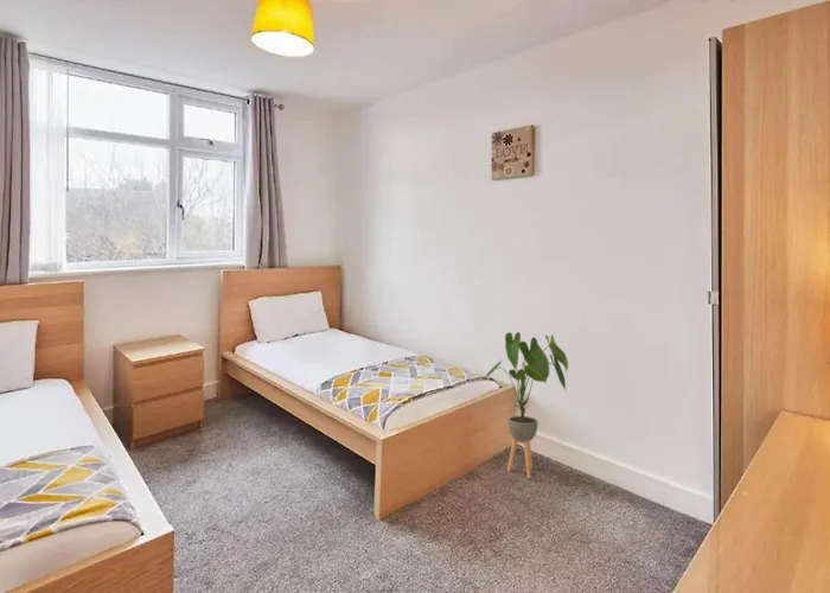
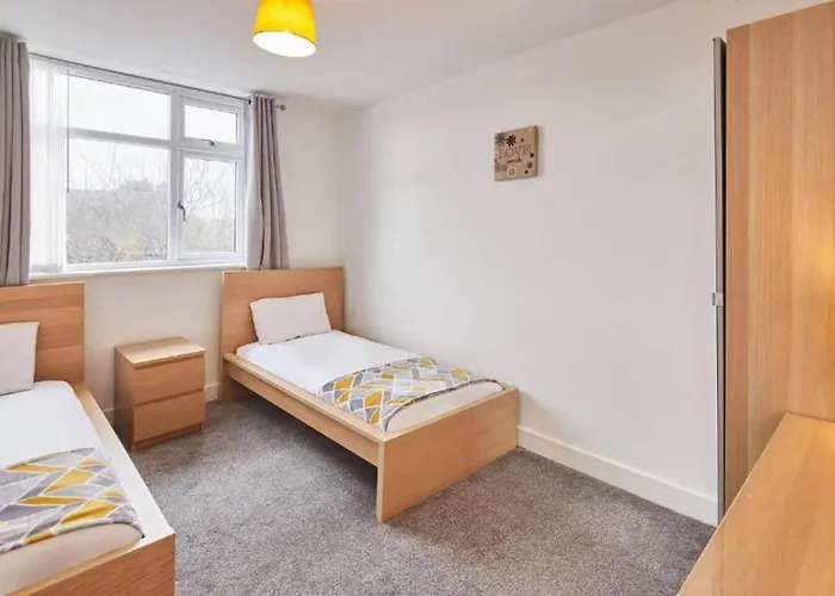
- house plant [480,331,569,479]
